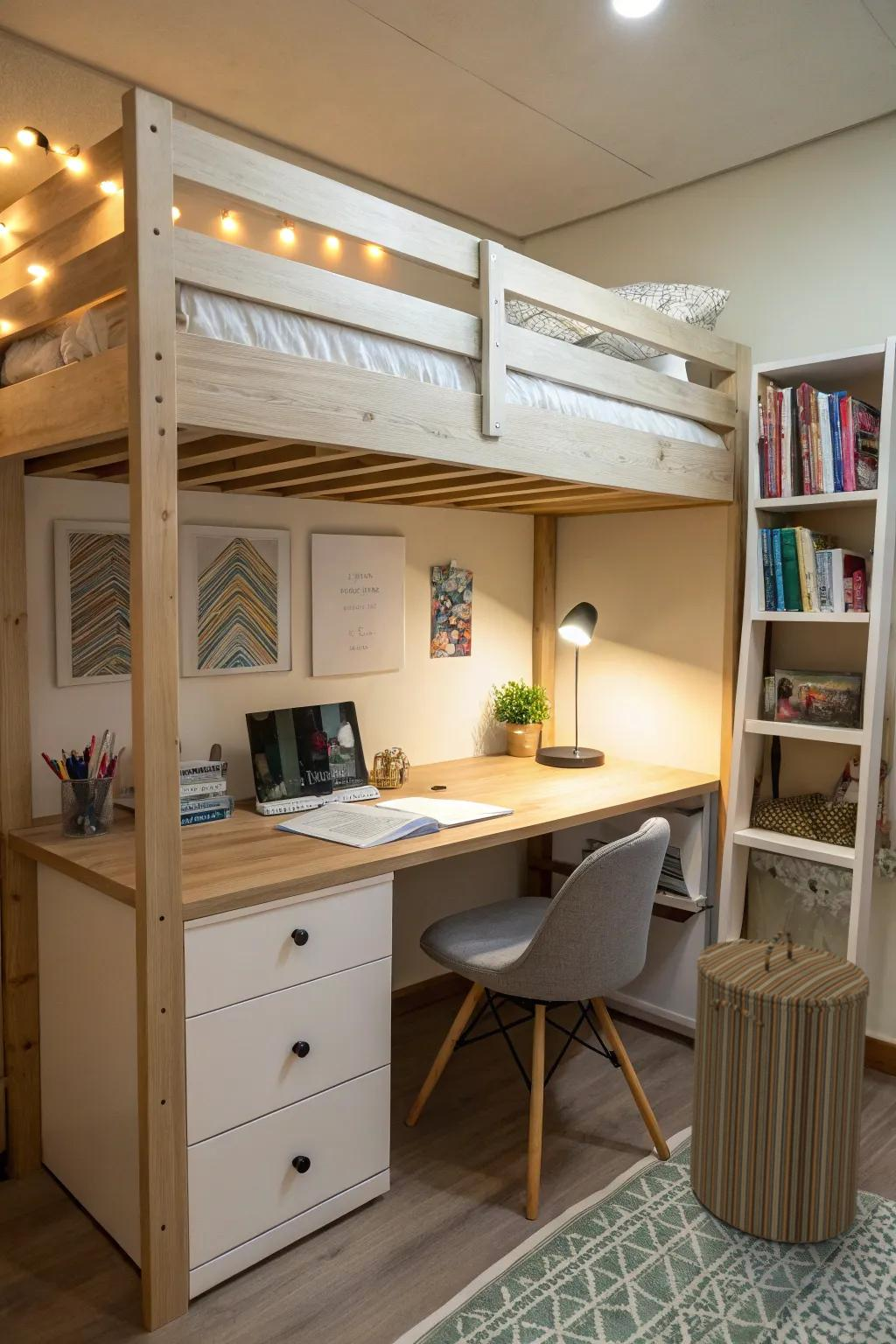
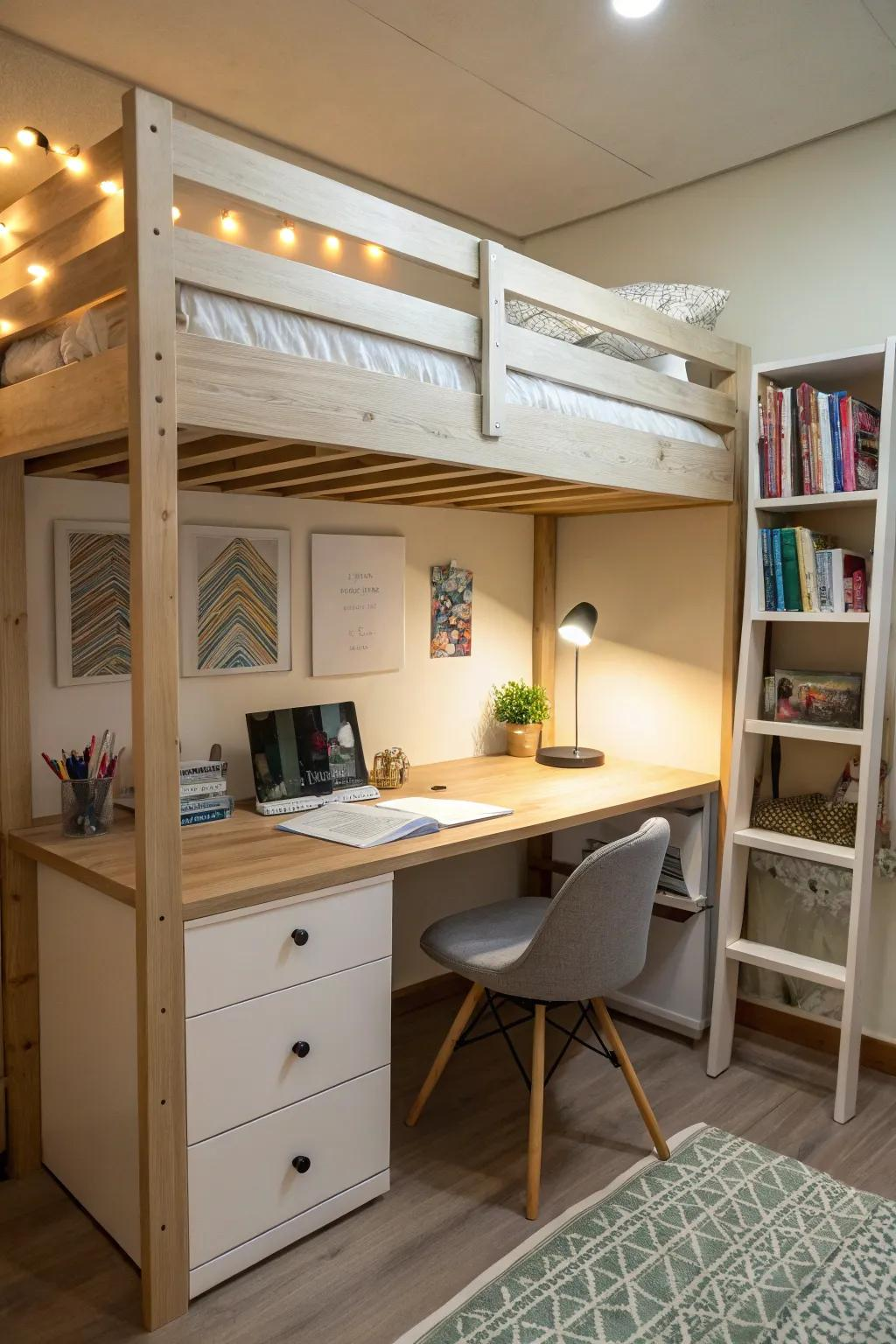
- laundry hamper [689,929,871,1244]
